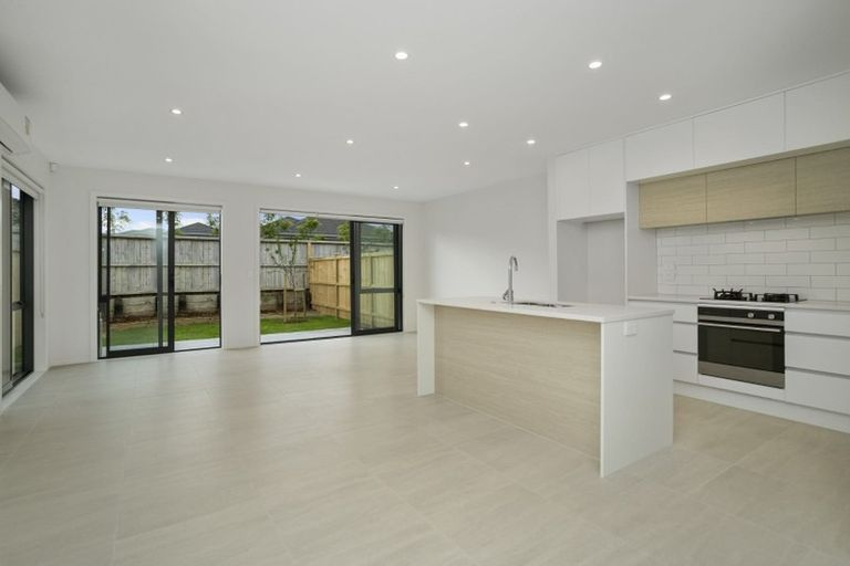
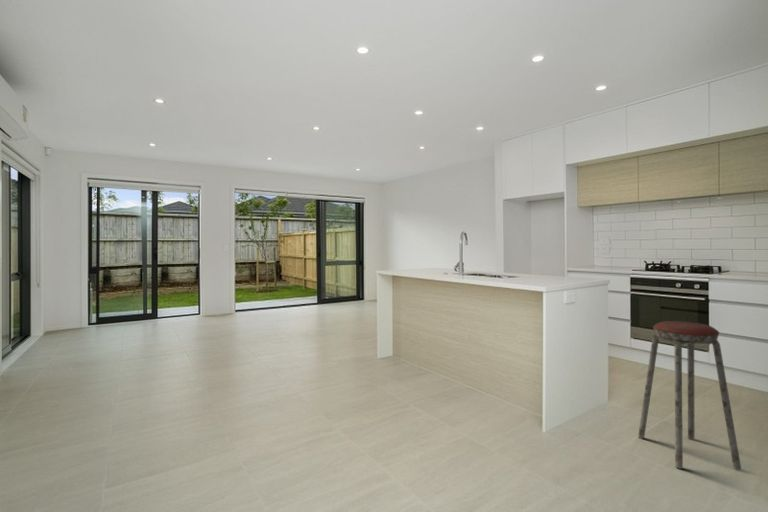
+ music stool [637,320,742,471]
